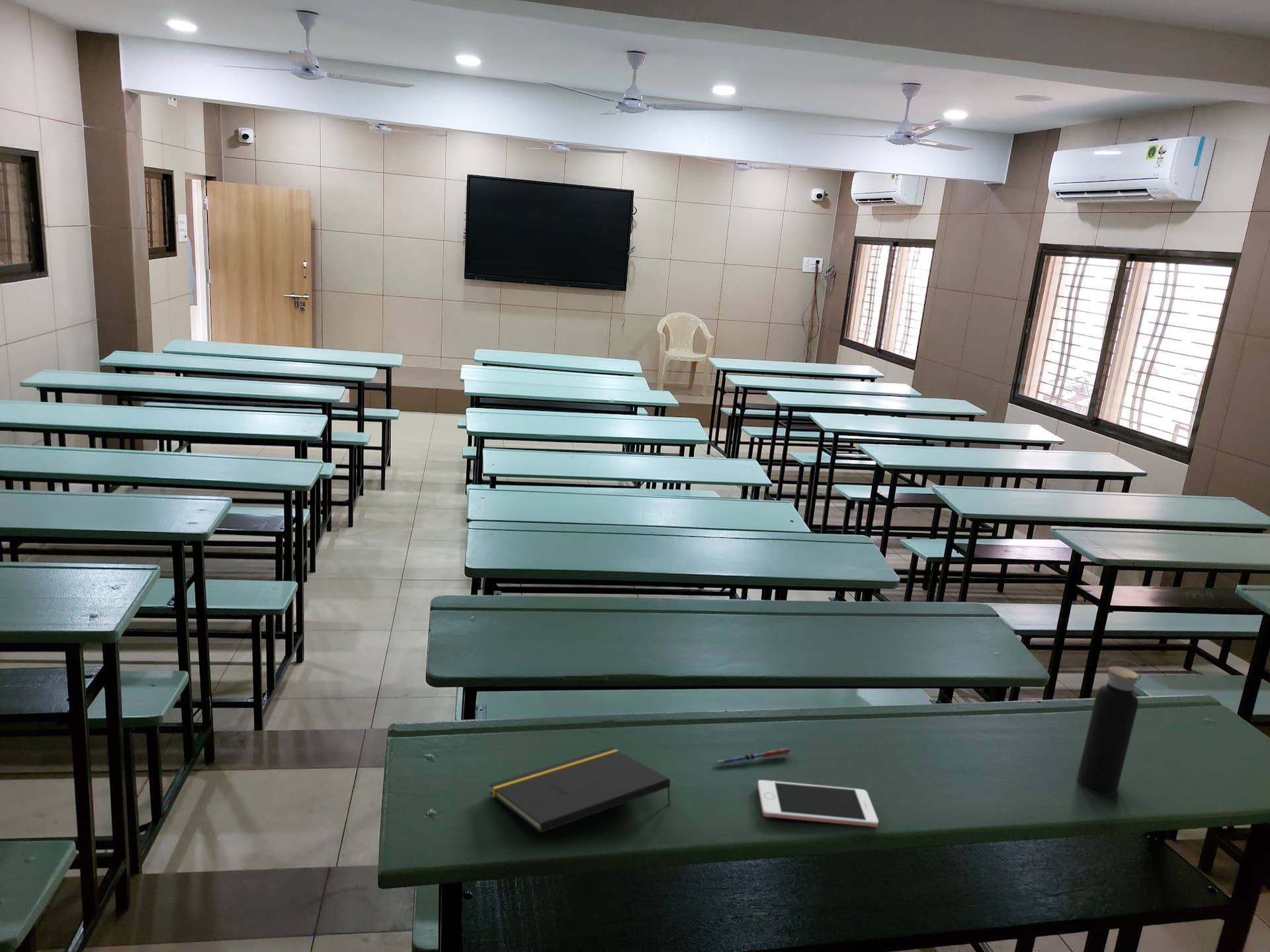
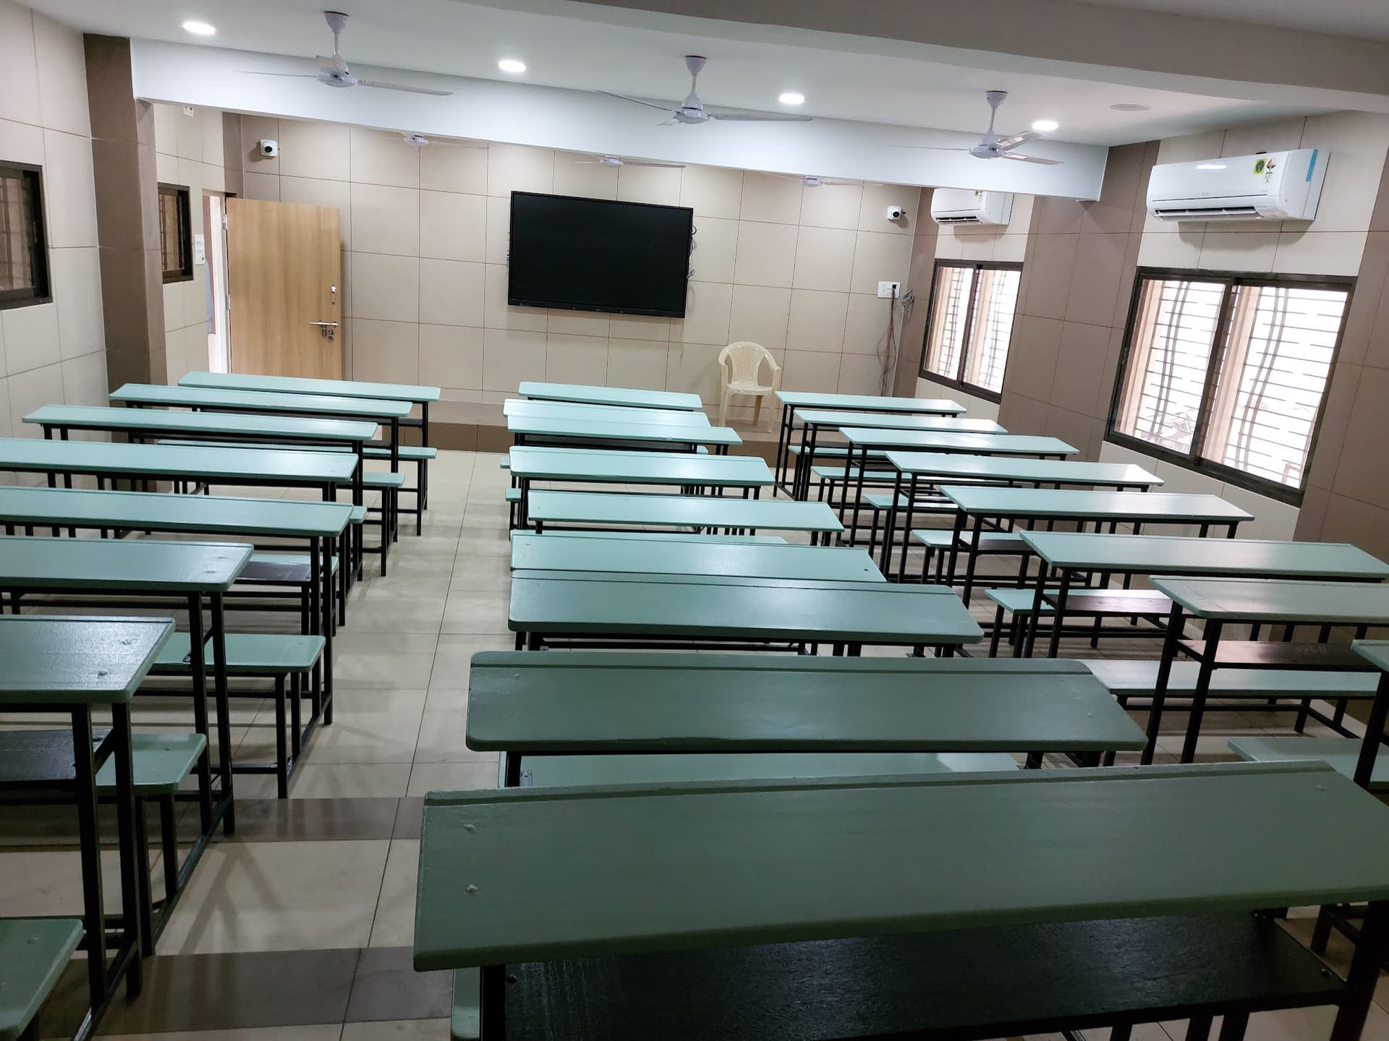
- cell phone [757,779,879,828]
- water bottle [1076,658,1143,797]
- notepad [489,746,671,834]
- pen [715,748,792,766]
